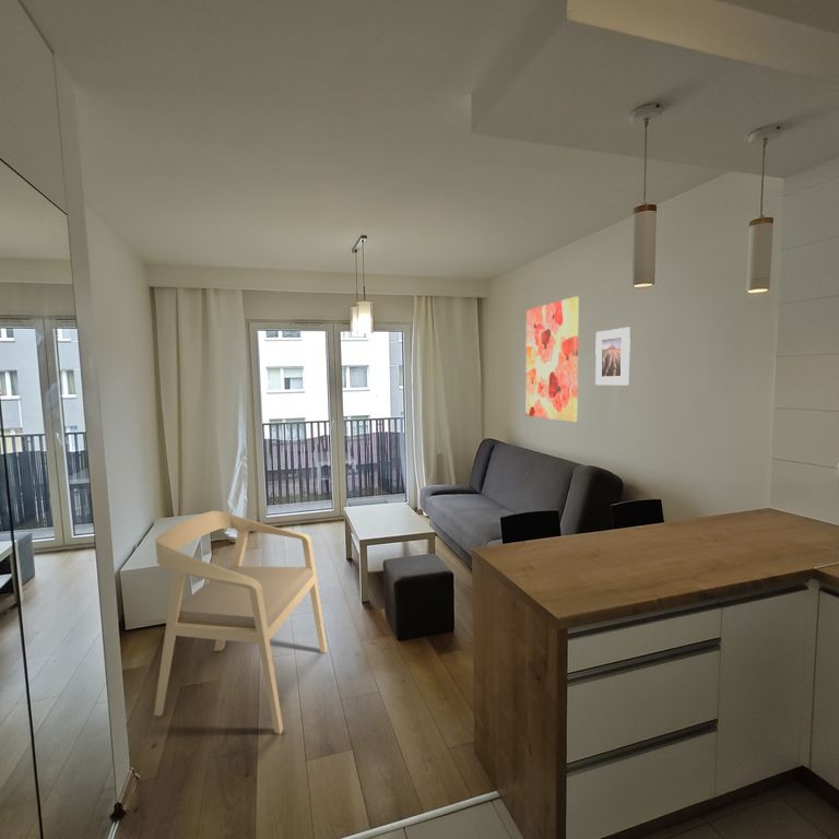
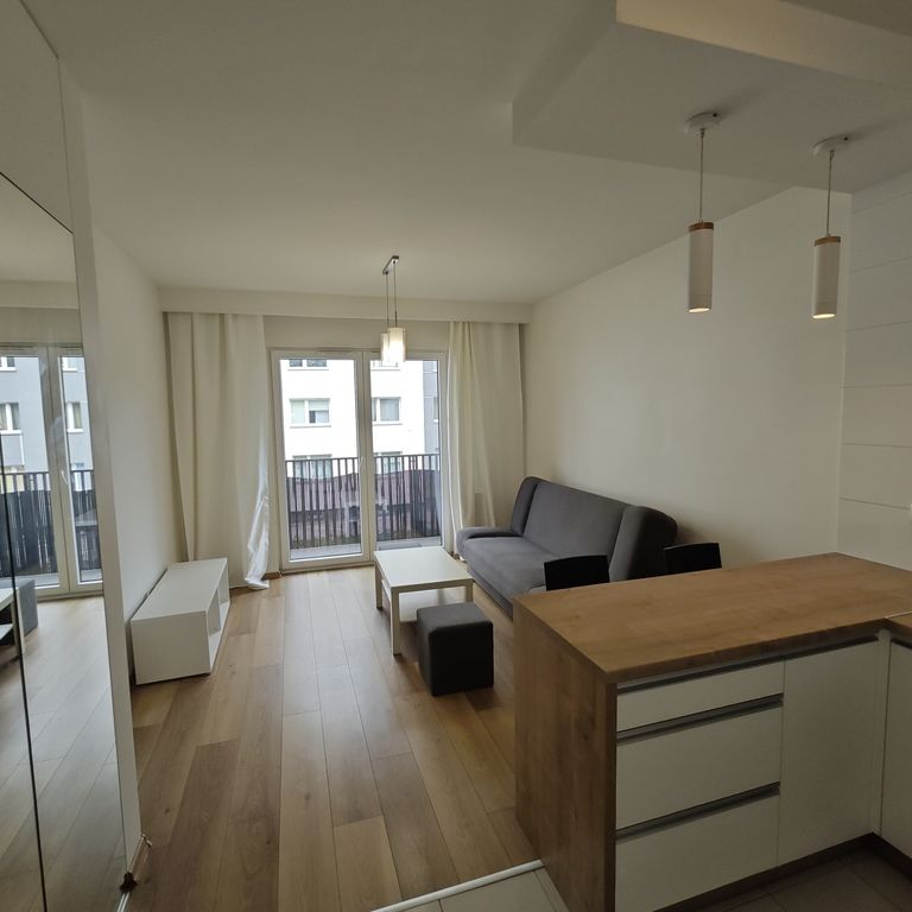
- wall art [525,295,580,423]
- armchair [153,510,328,735]
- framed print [594,327,631,386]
